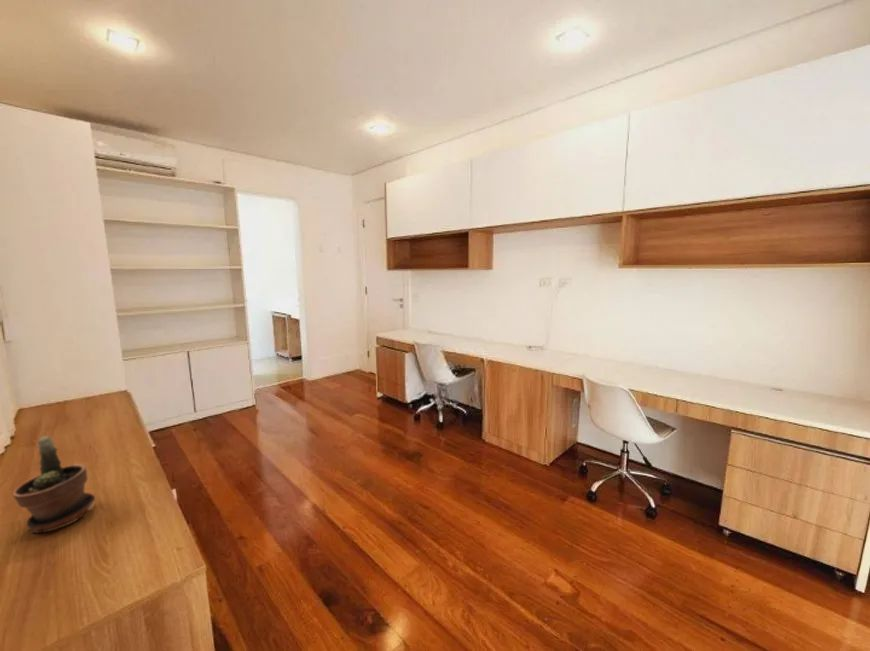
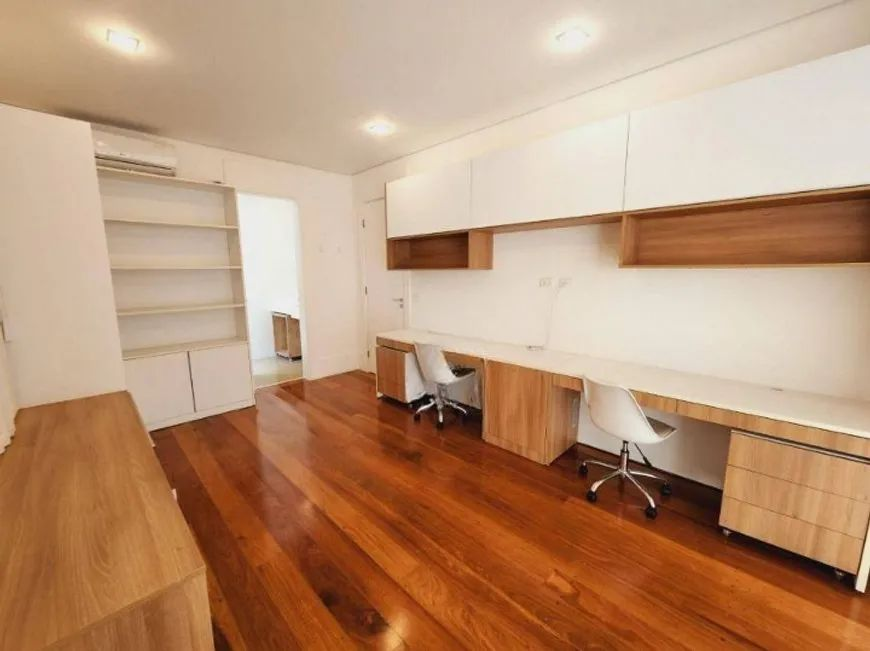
- potted plant [12,435,96,534]
